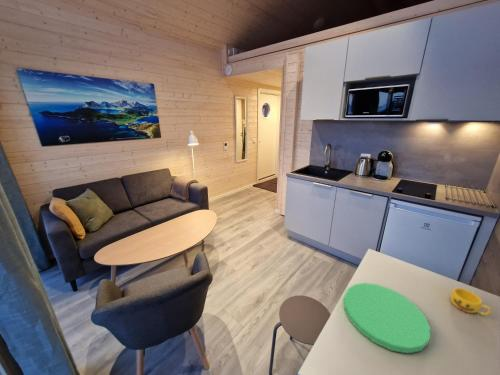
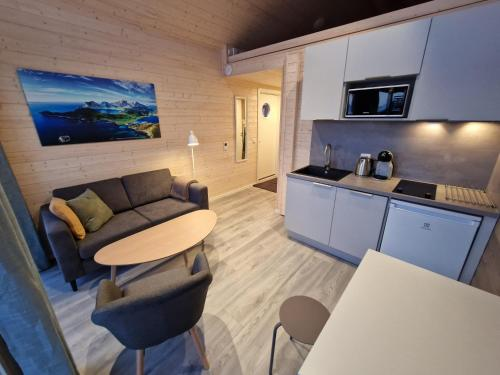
- cup [450,287,493,316]
- plate [343,282,431,354]
